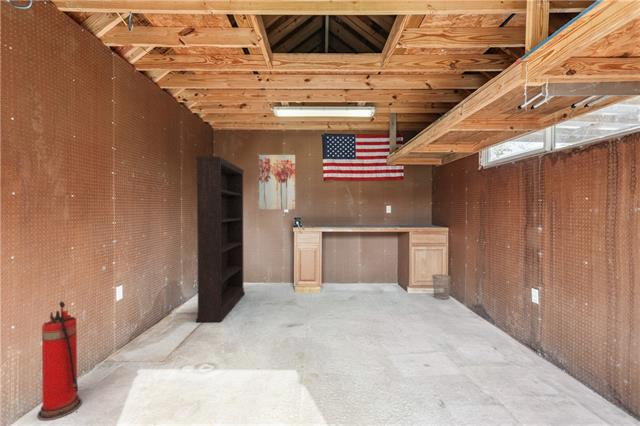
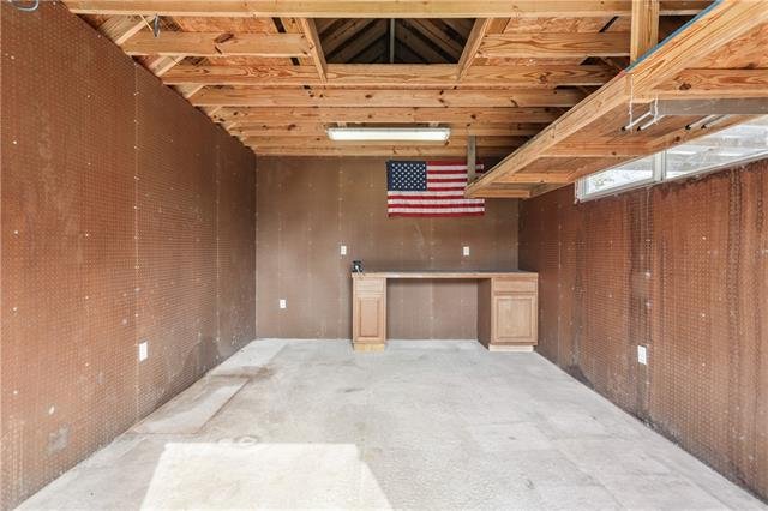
- wastebasket [431,273,452,300]
- fire extinguisher [36,300,83,422]
- wall art [258,154,296,210]
- bookshelf [195,156,246,323]
